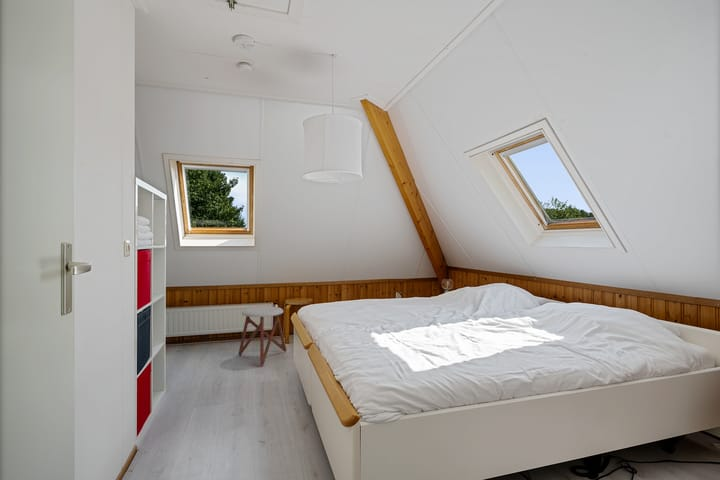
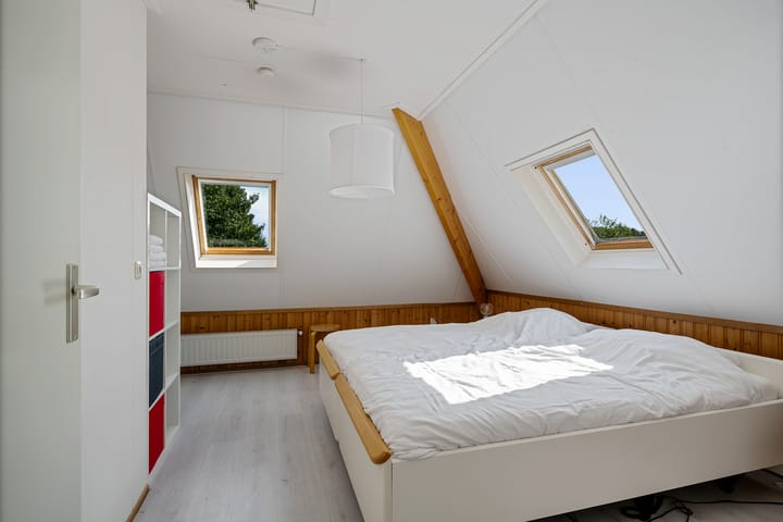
- stool [238,305,287,367]
